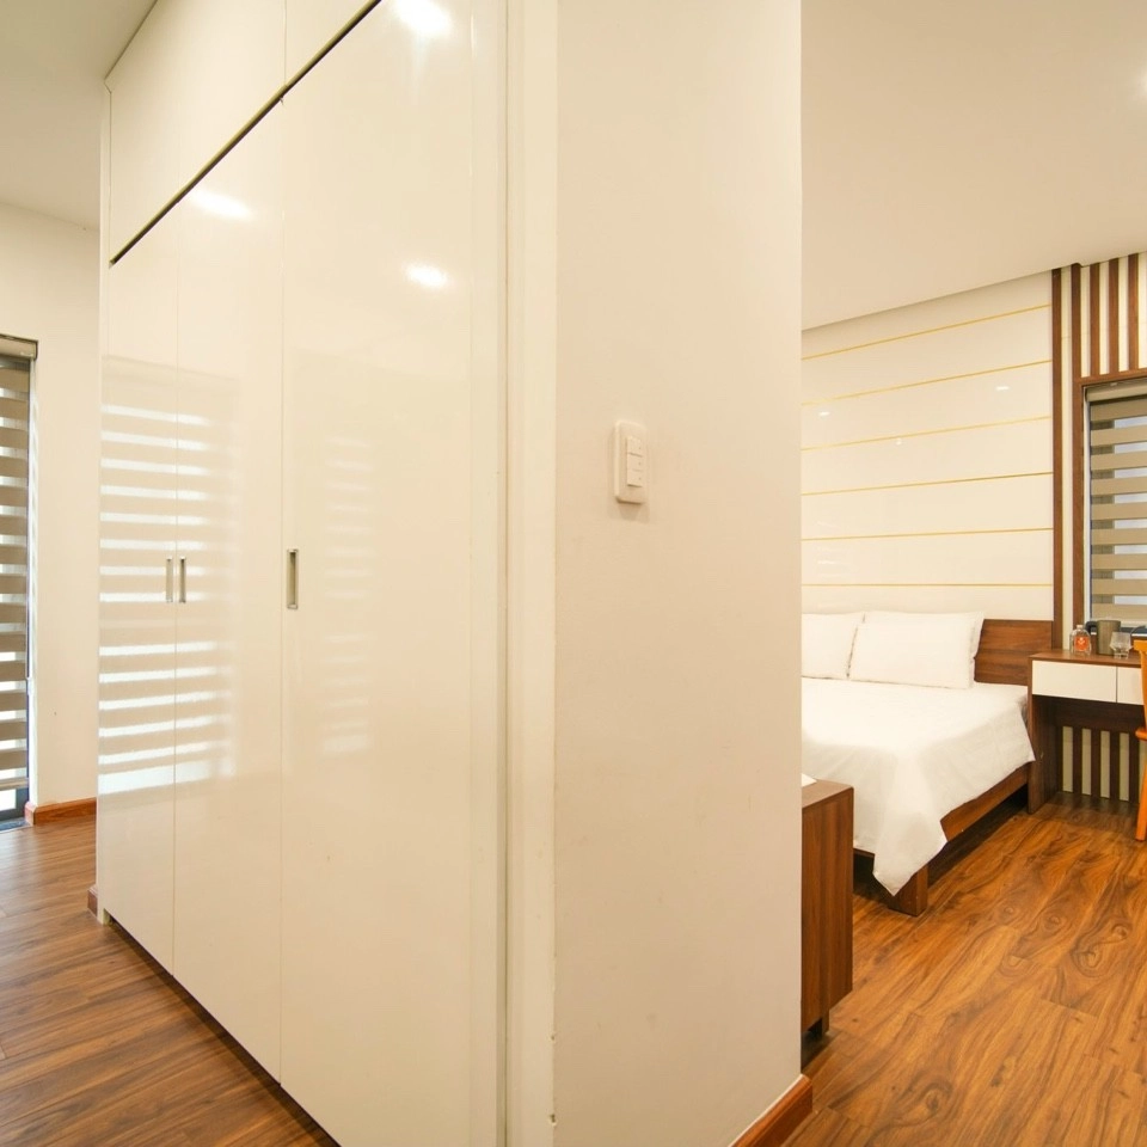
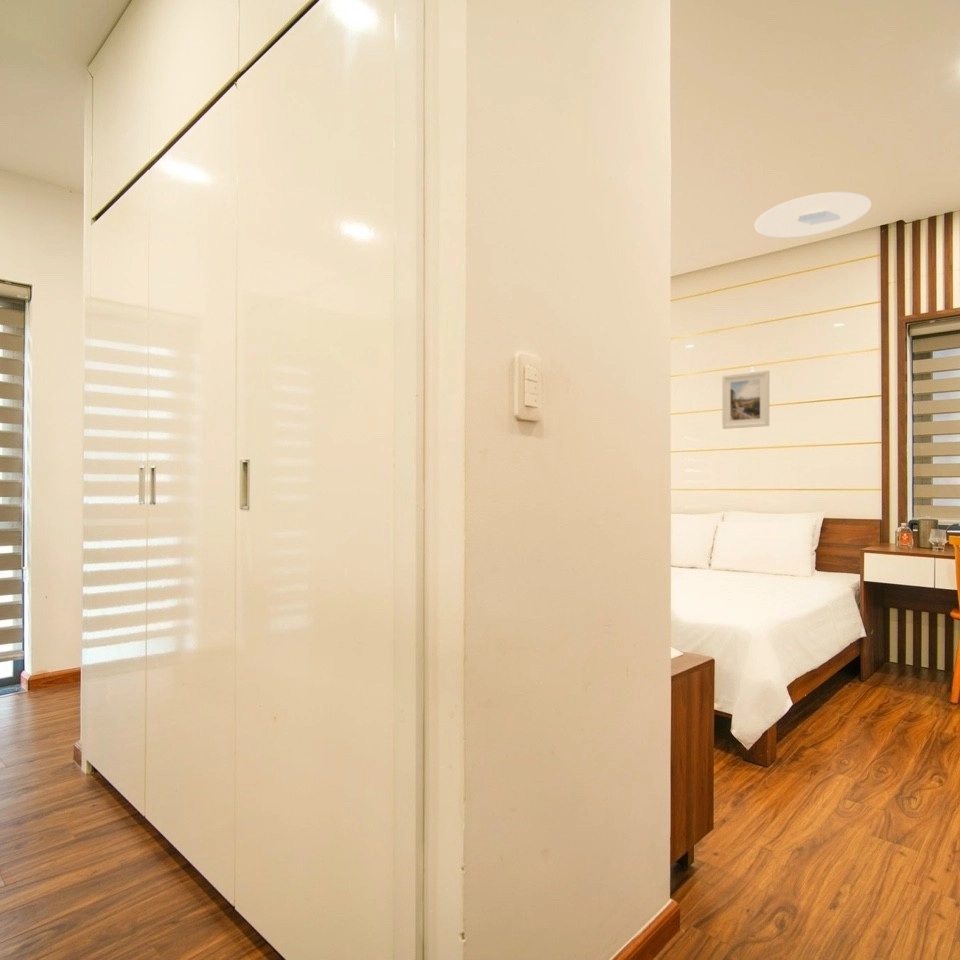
+ ceiling light [753,191,872,239]
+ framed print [721,369,770,430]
